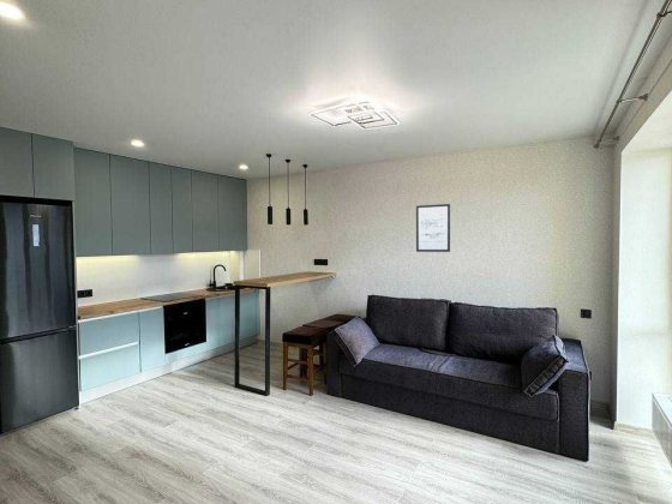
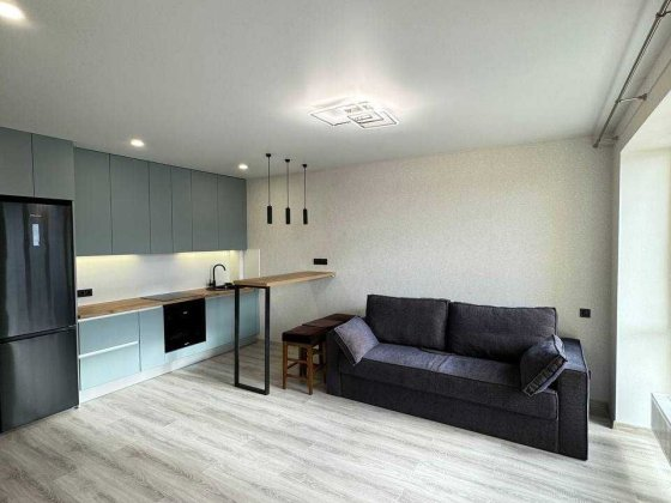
- wall art [415,203,451,253]
